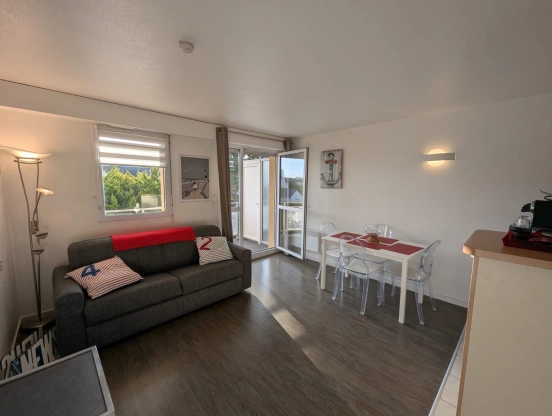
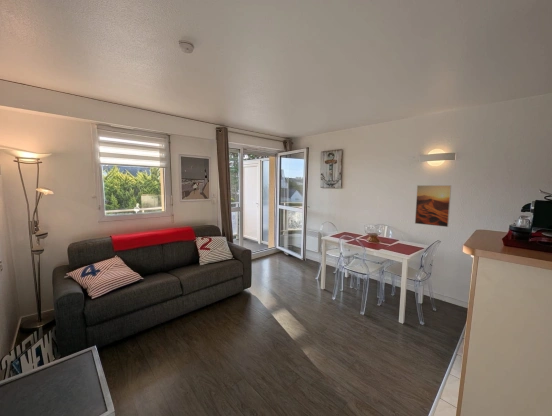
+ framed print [414,184,452,228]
